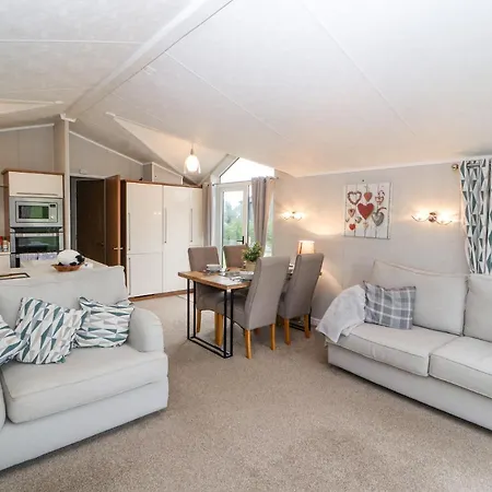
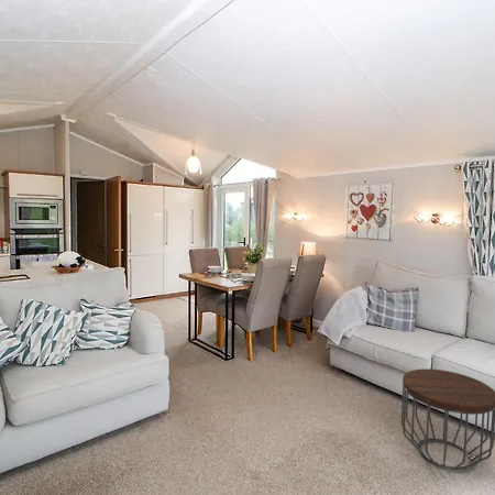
+ side table [400,367,495,471]
